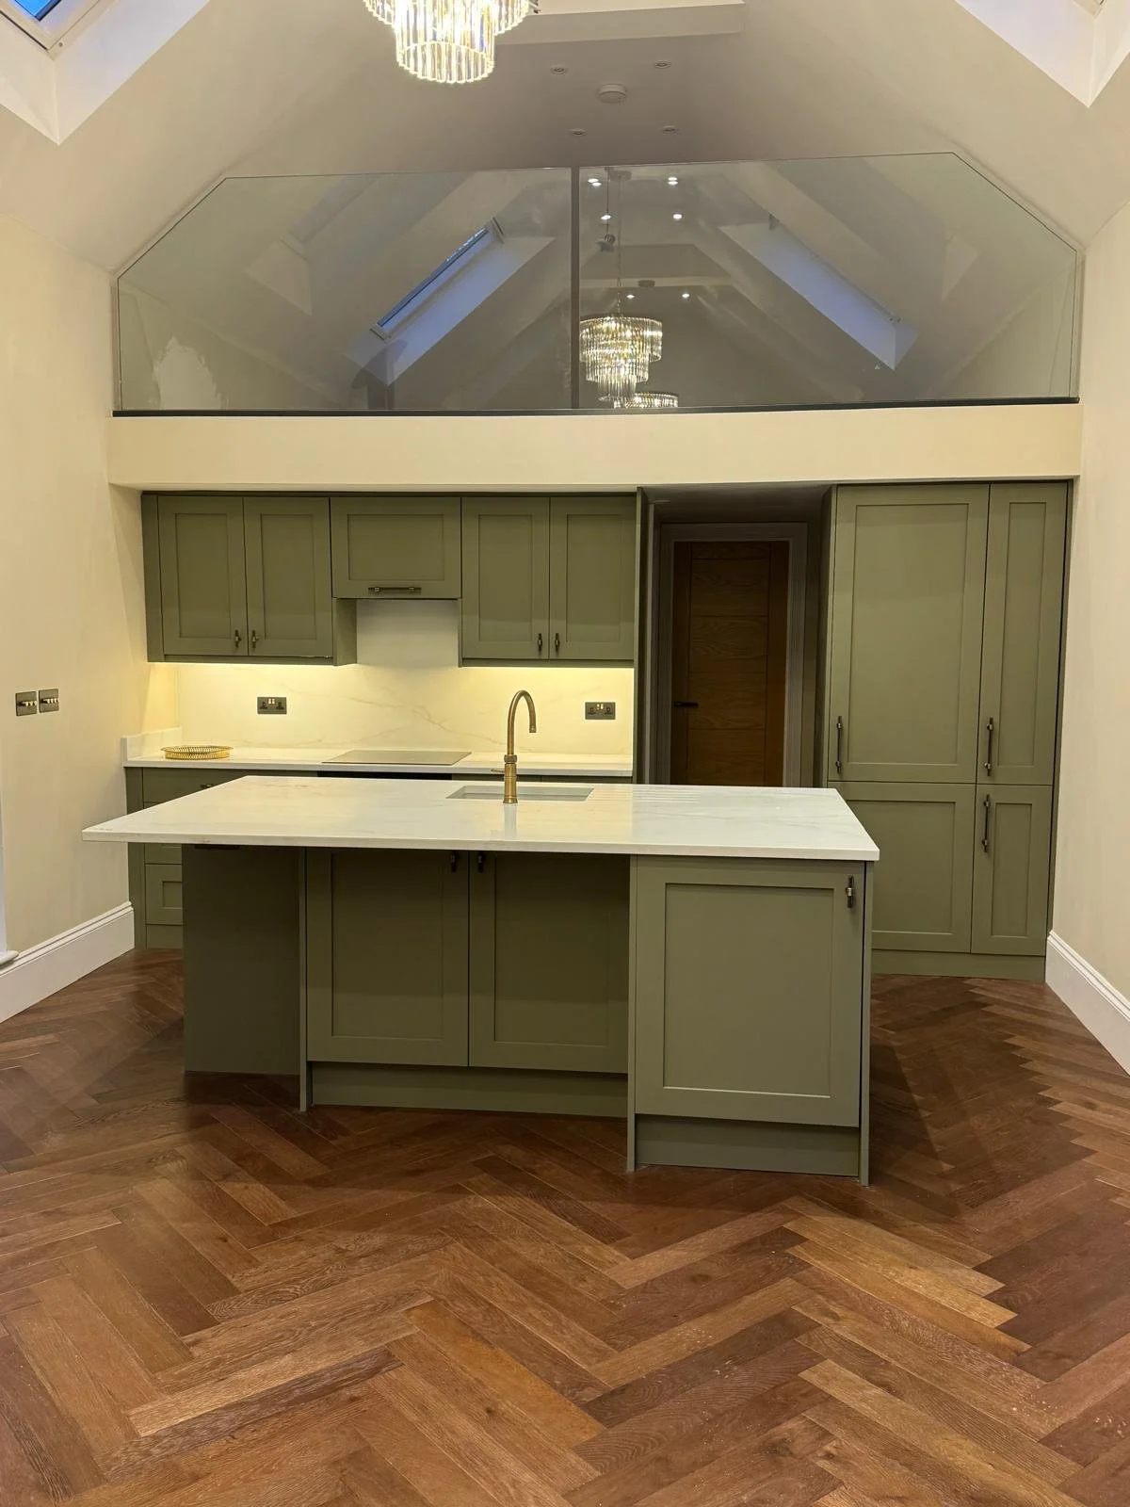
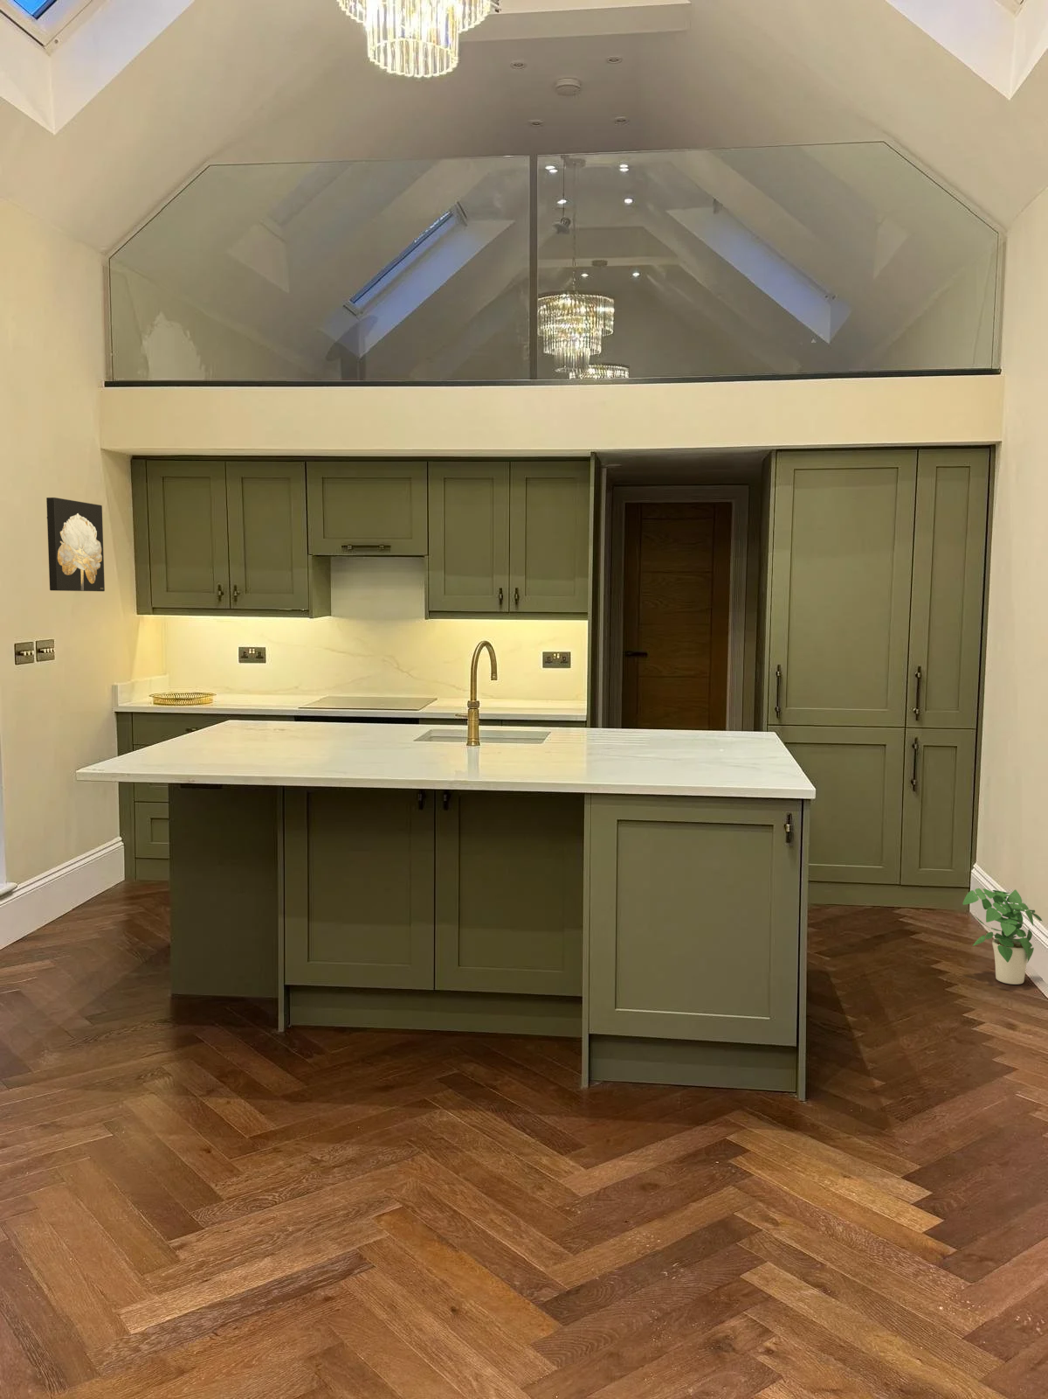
+ wall art [45,497,106,592]
+ potted plant [961,888,1042,986]
